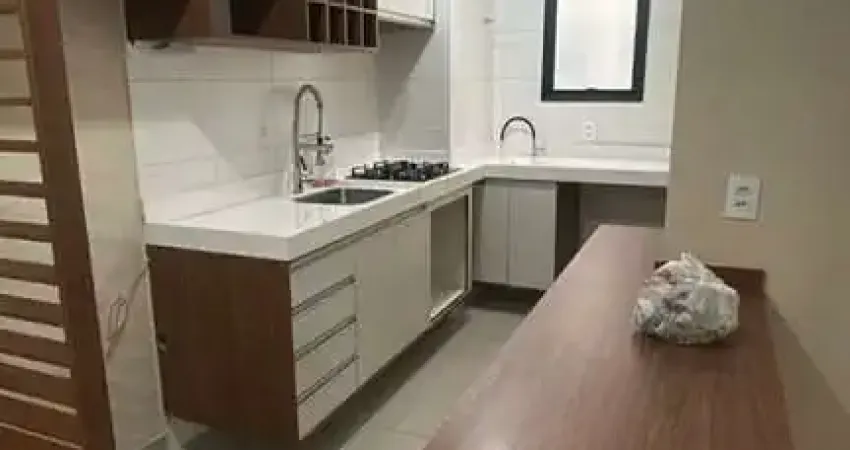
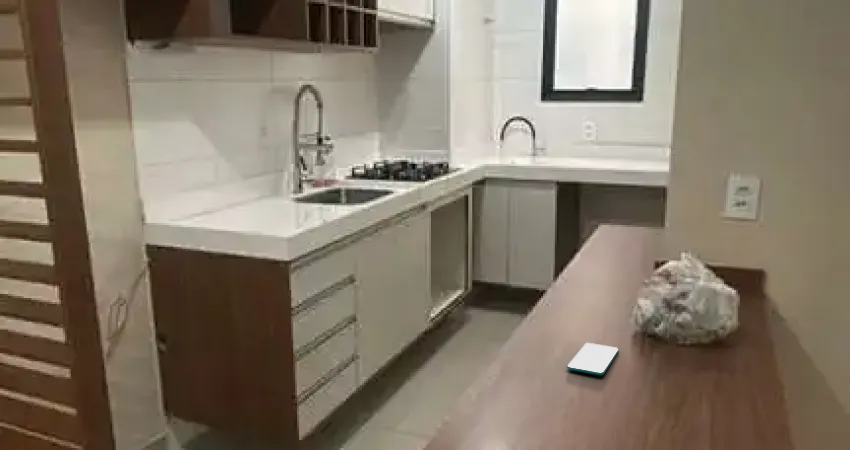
+ smartphone [566,342,620,376]
